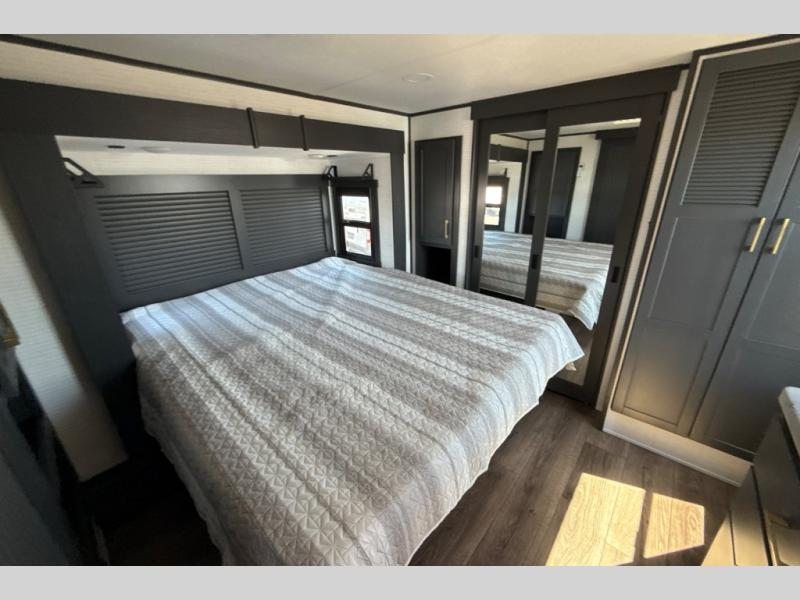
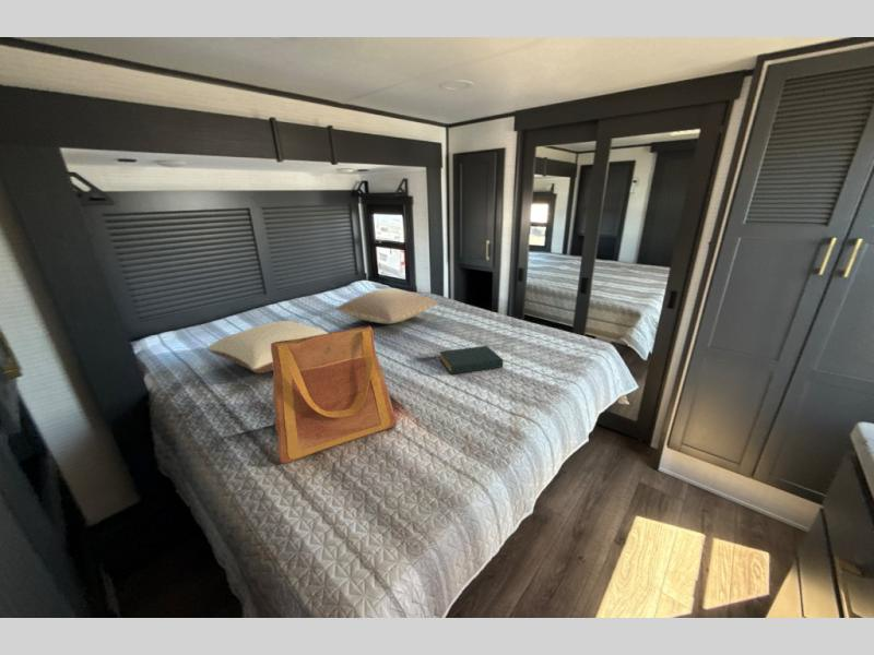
+ pillow [335,287,439,324]
+ pillow [205,320,329,374]
+ tote bag [271,325,397,464]
+ hardback book [439,345,504,376]
